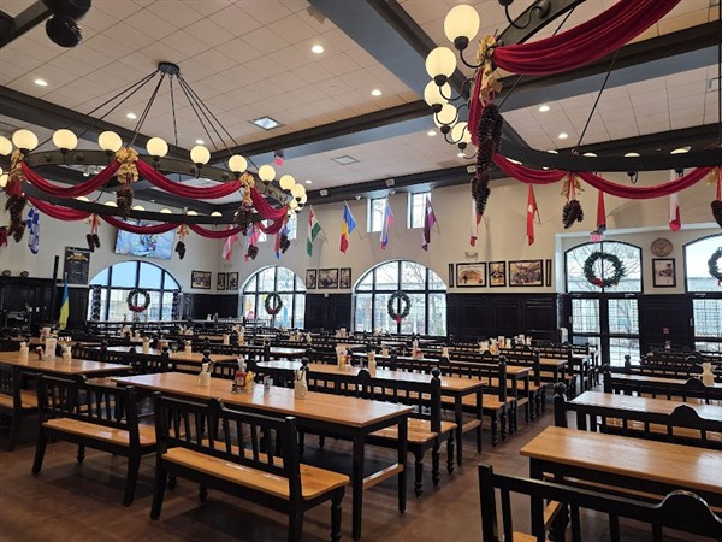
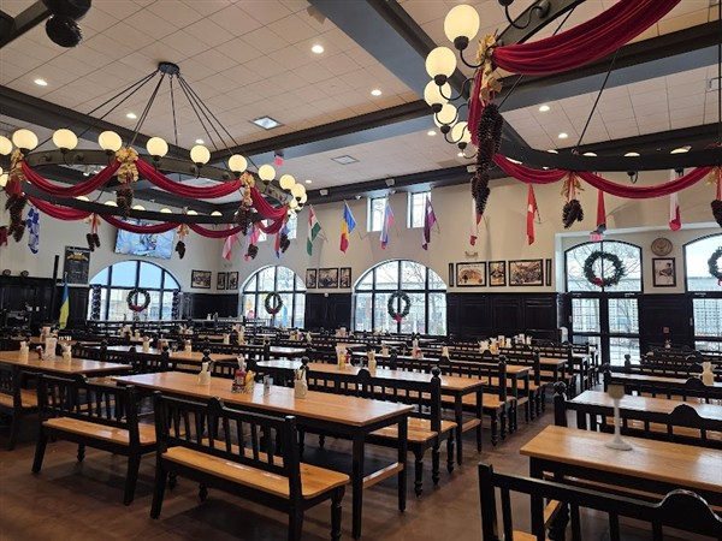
+ candle holder [603,384,633,451]
